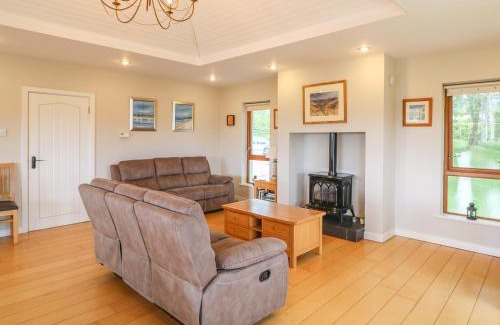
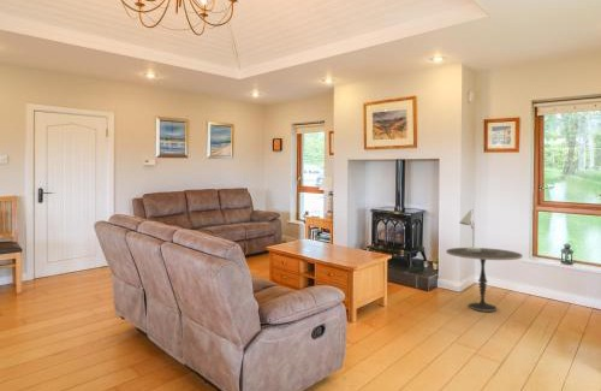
+ table lamp [458,209,481,251]
+ side table [445,247,524,313]
